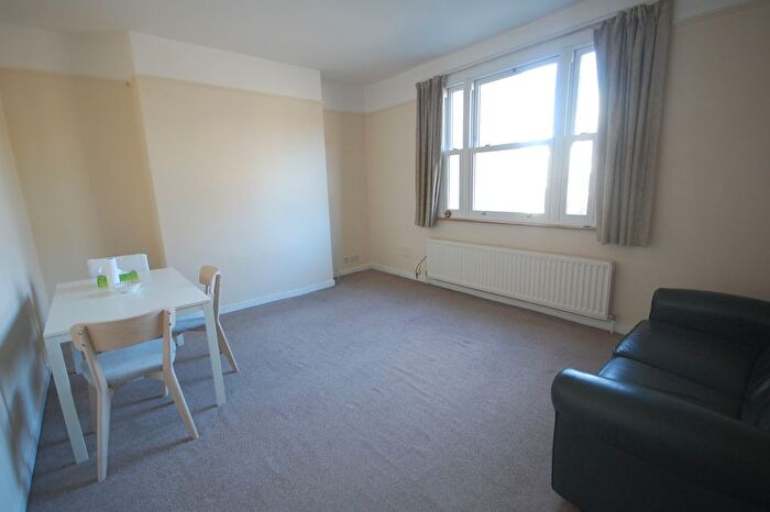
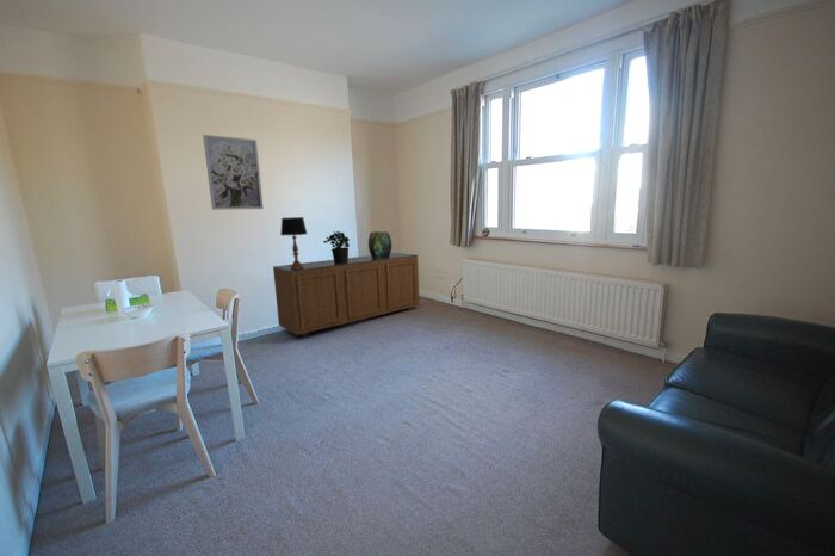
+ wall art [202,134,265,211]
+ sideboard [272,252,420,338]
+ potted plant [323,230,351,262]
+ decorative urn [367,230,392,258]
+ table lamp [279,216,308,268]
